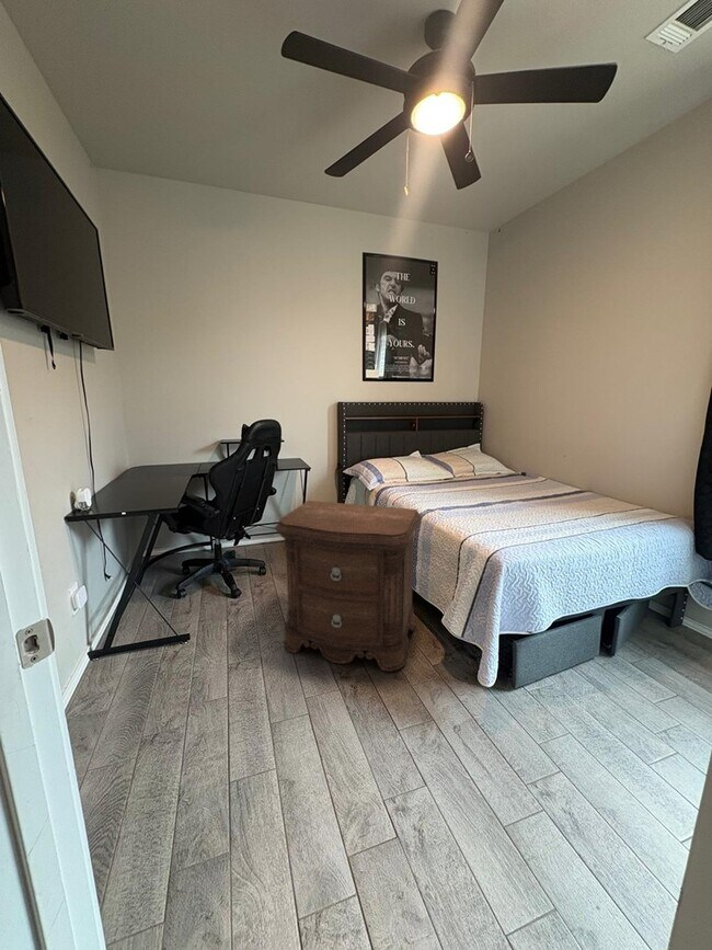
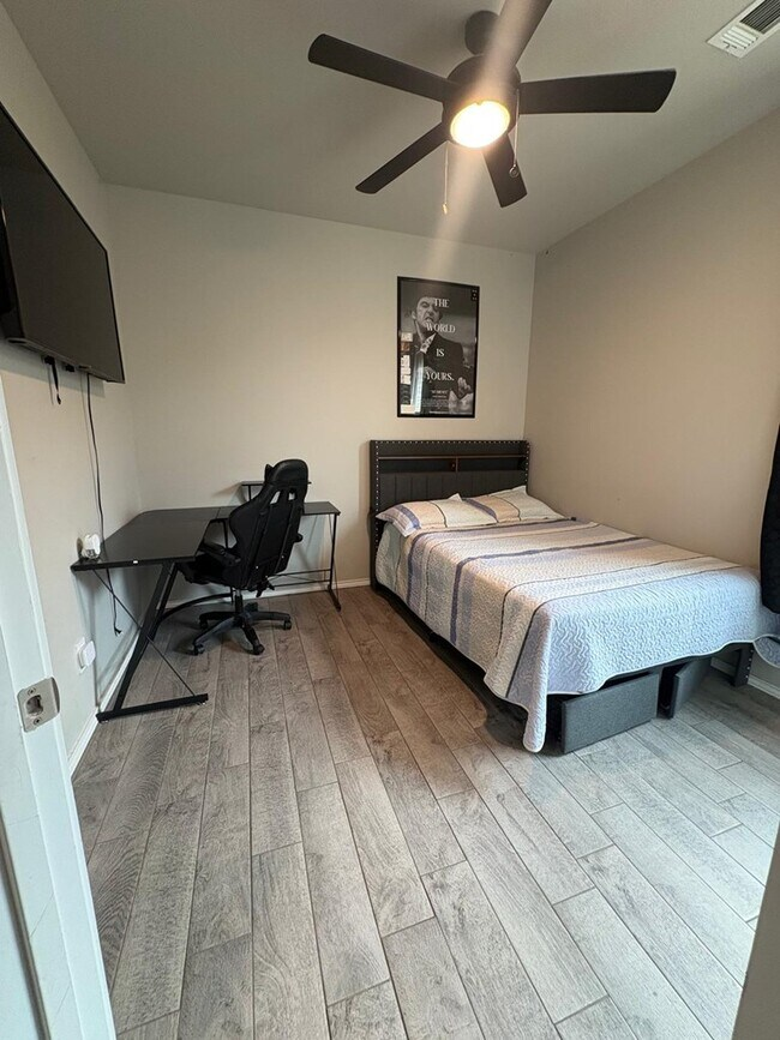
- nightstand [274,500,422,673]
